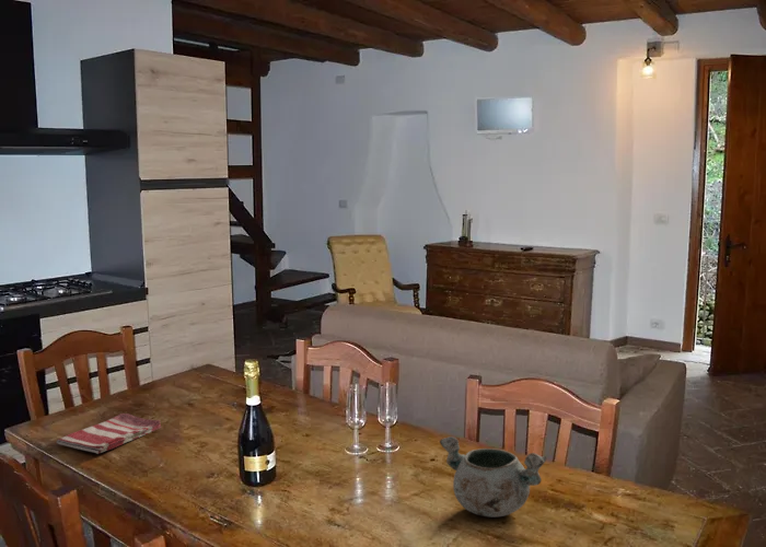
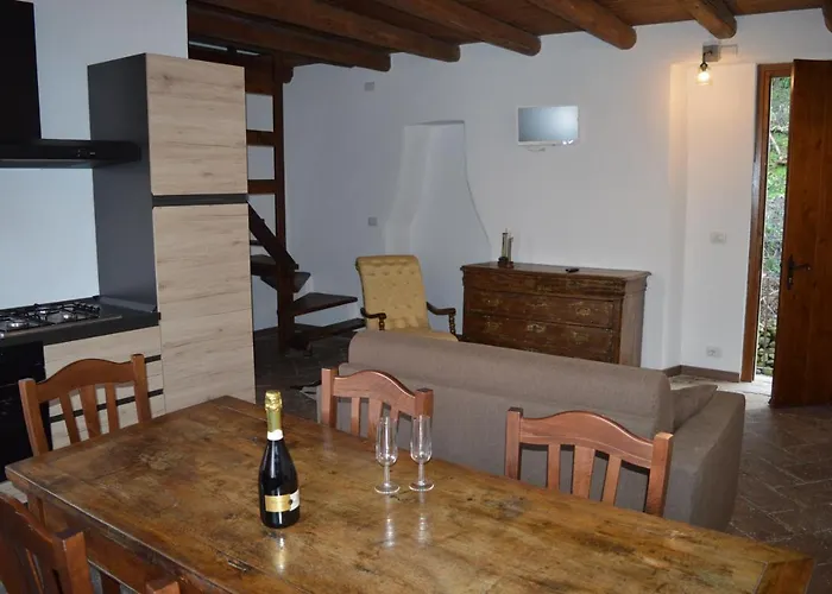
- decorative bowl [439,435,547,519]
- dish towel [56,412,162,455]
